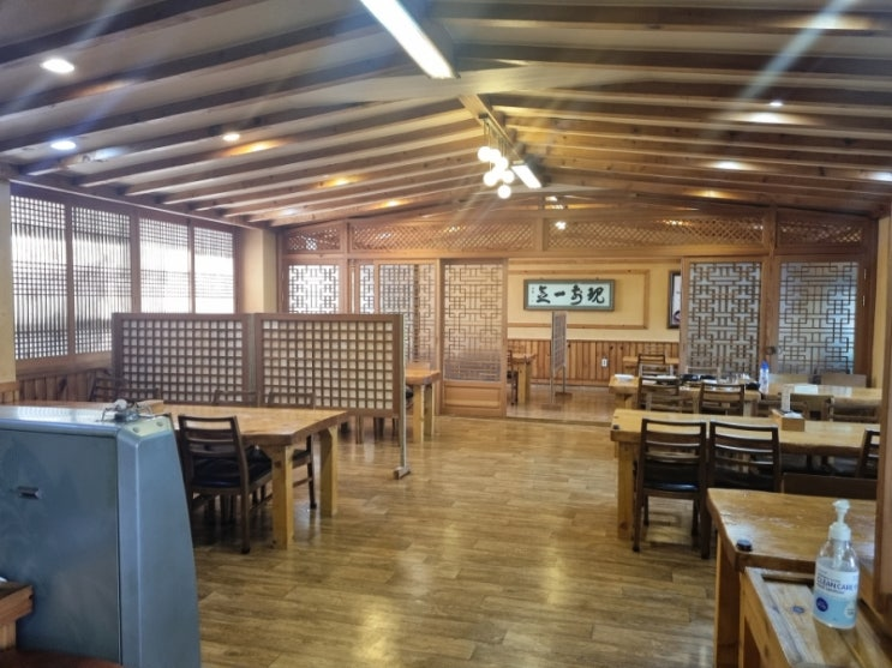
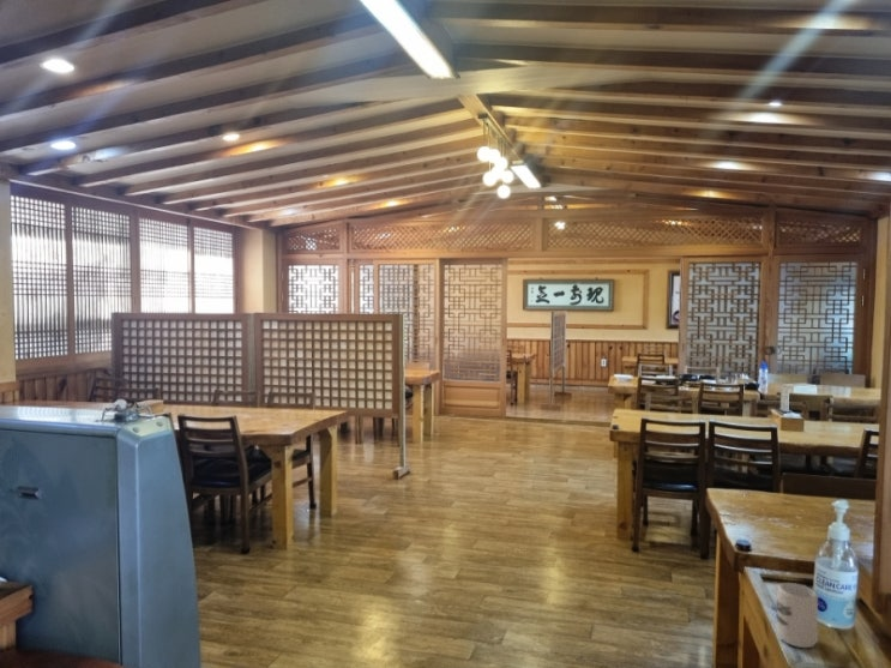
+ cup [775,582,819,649]
